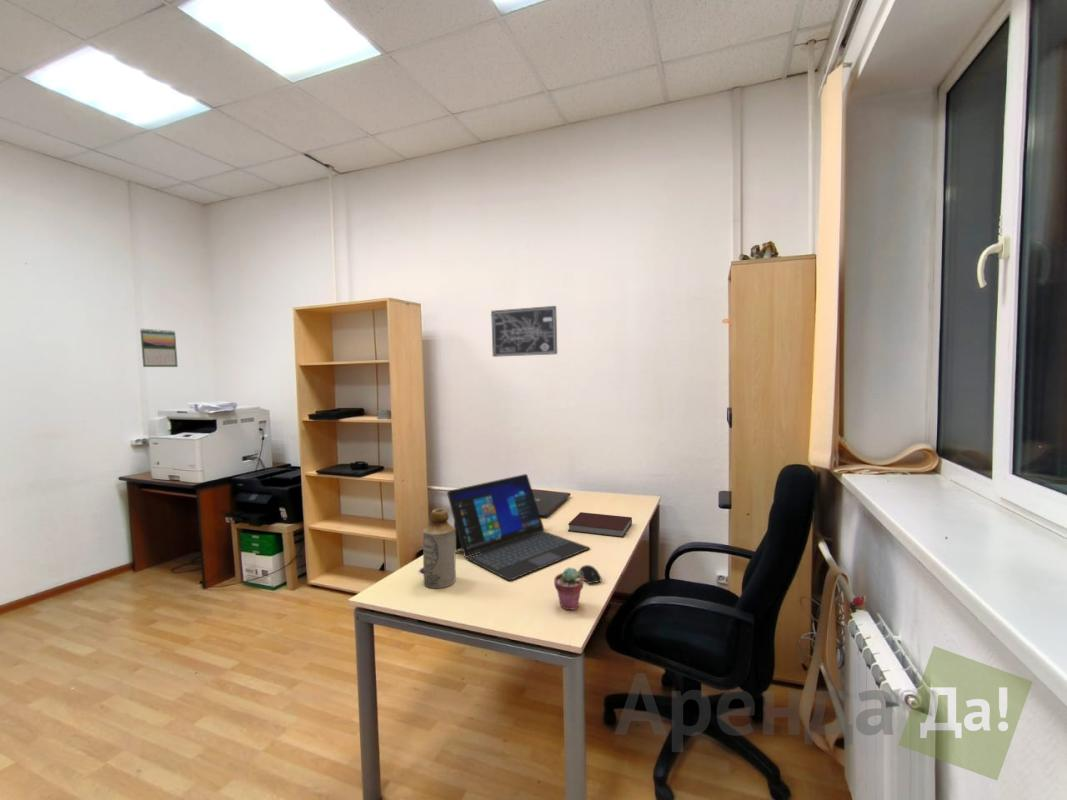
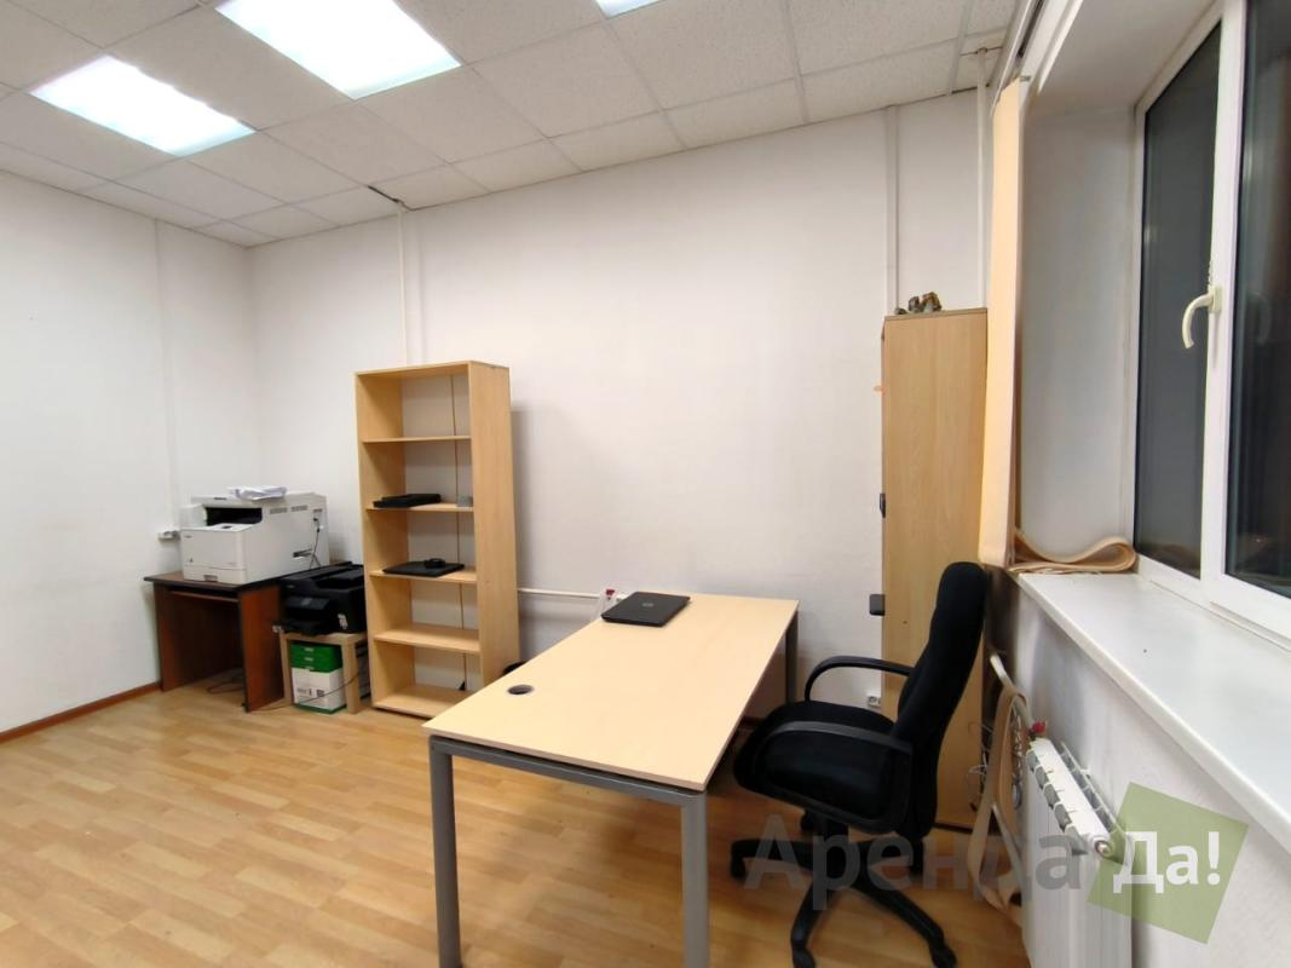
- bottle [422,508,457,589]
- notebook [567,511,633,538]
- potted succulent [553,567,585,611]
- calendar [139,328,179,368]
- wall art [490,305,558,358]
- laptop [446,473,591,581]
- computer mouse [578,564,602,585]
